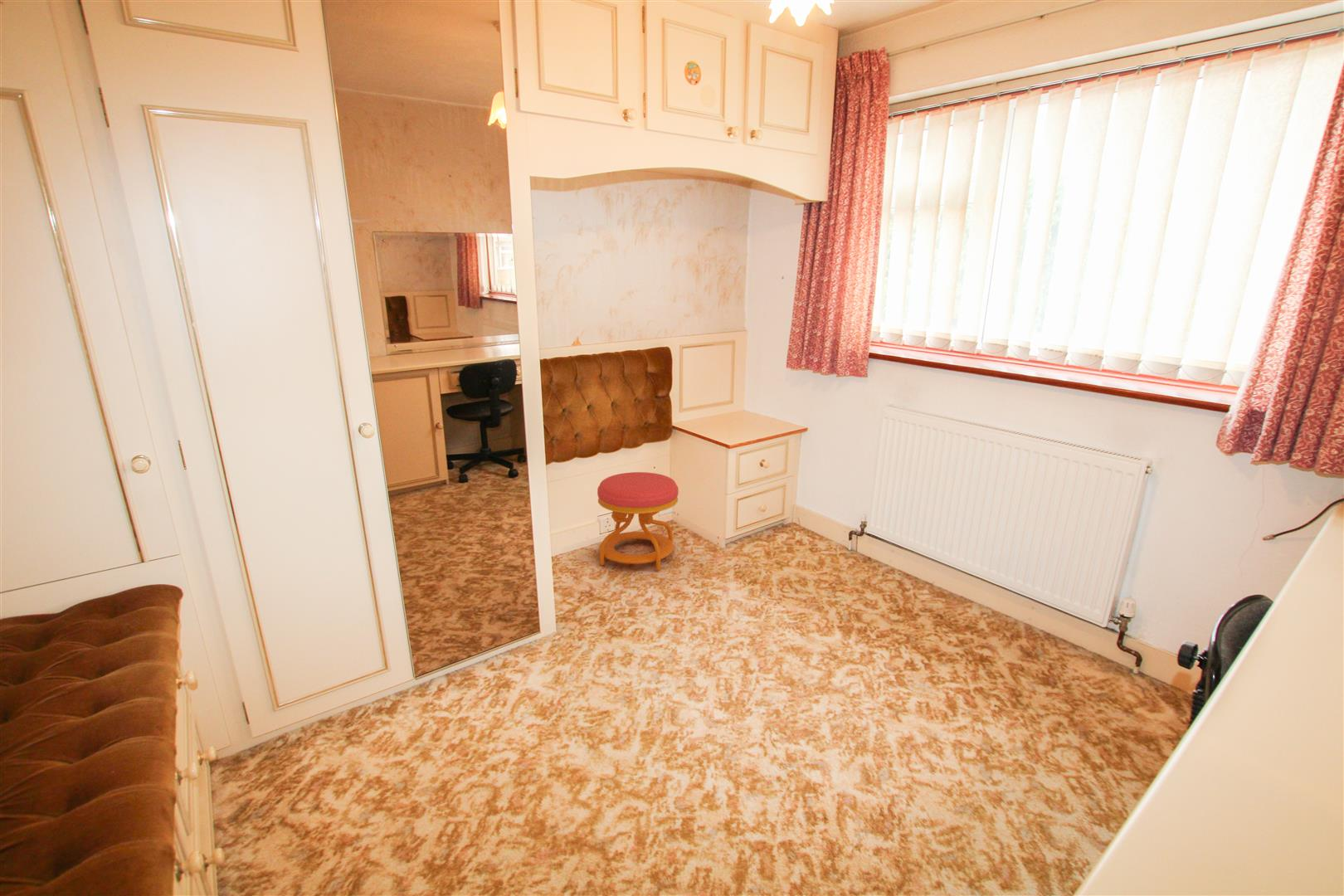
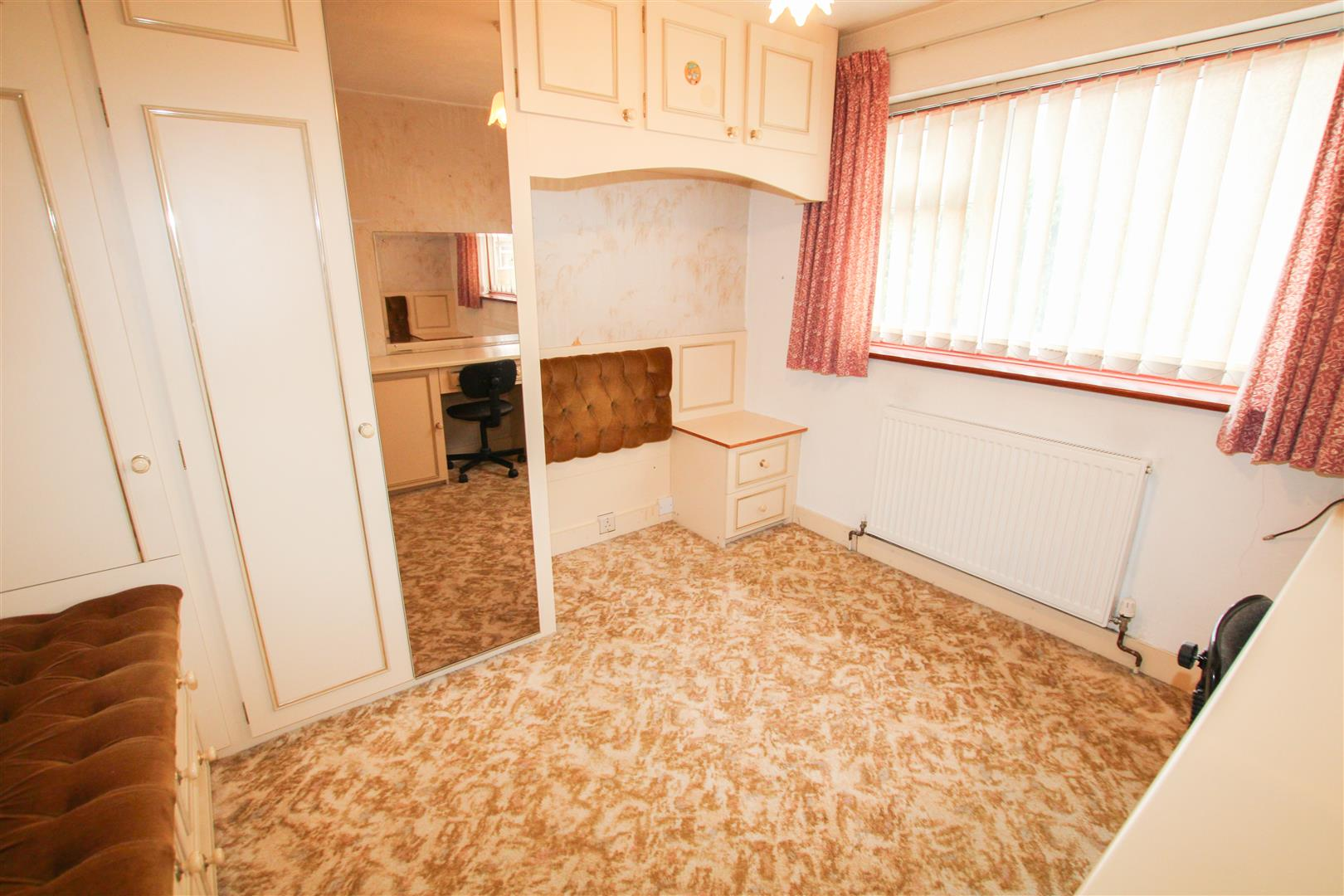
- stool [597,471,679,571]
